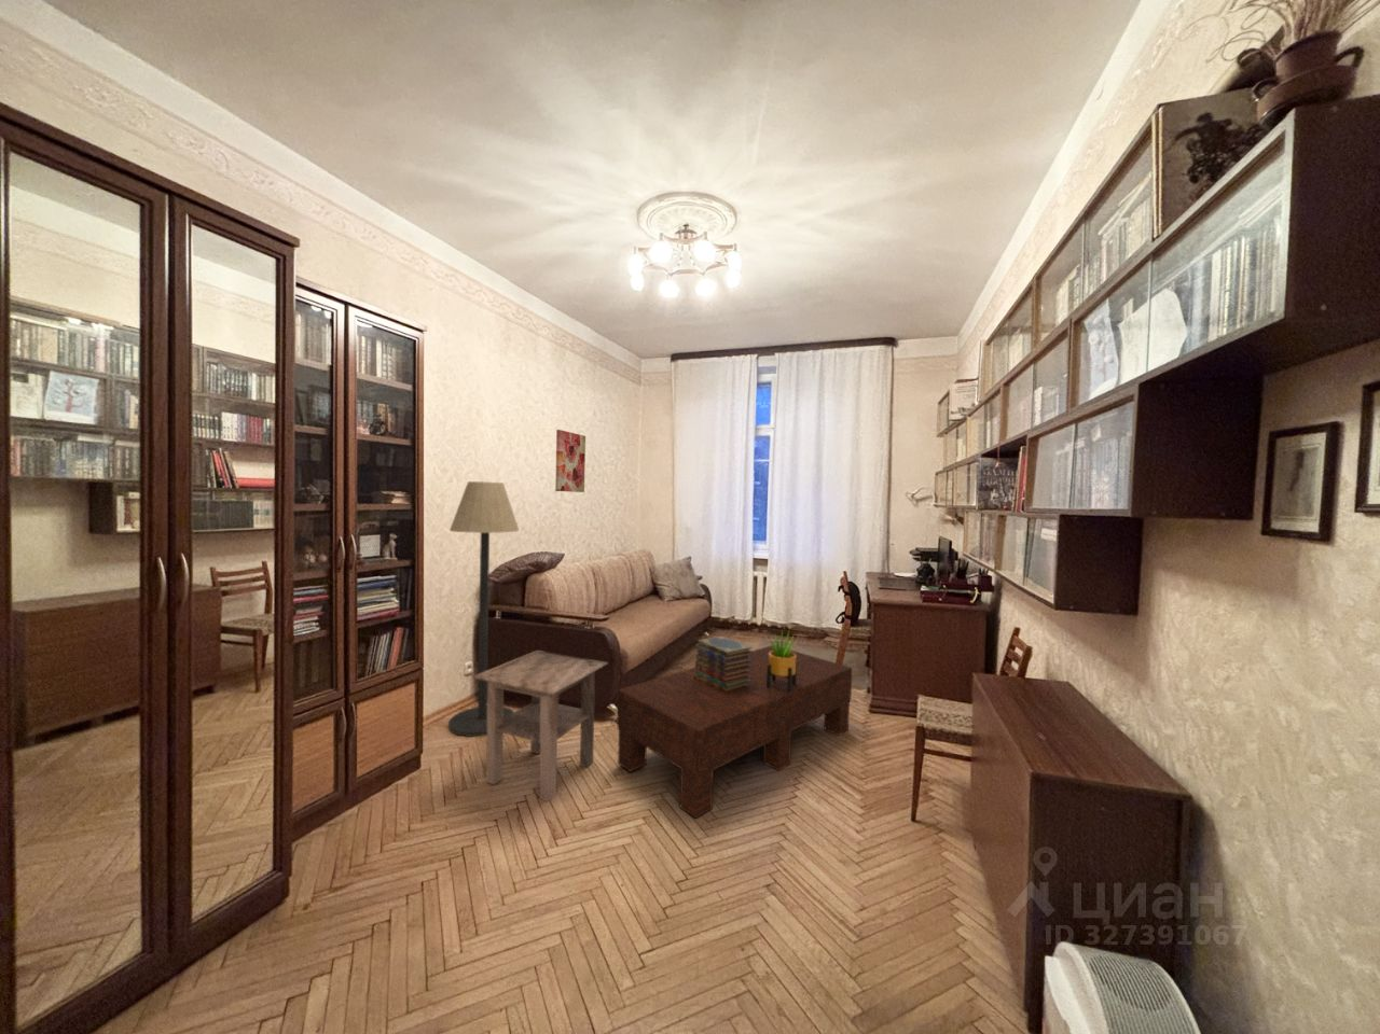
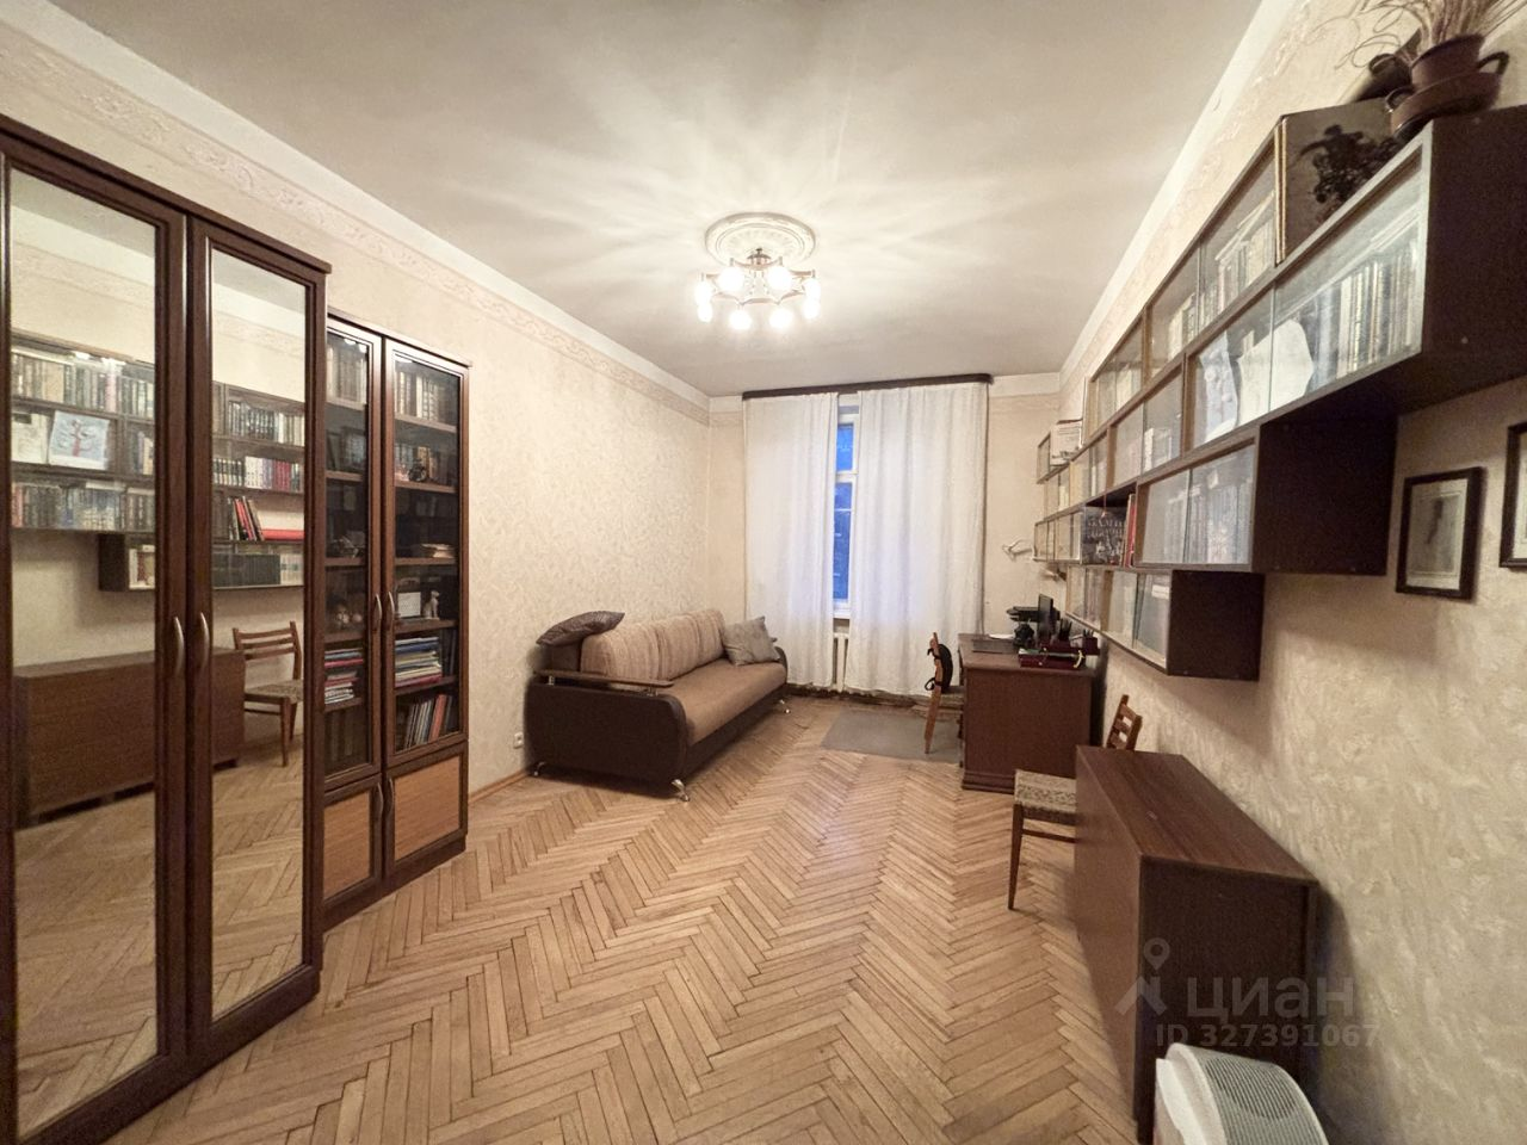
- potted plant [766,628,799,692]
- coffee table [617,645,853,820]
- side table [472,650,610,803]
- wall art [554,429,587,493]
- book stack [693,634,754,693]
- floor lamp [448,480,520,737]
